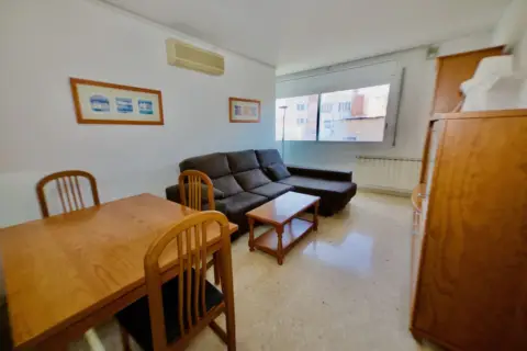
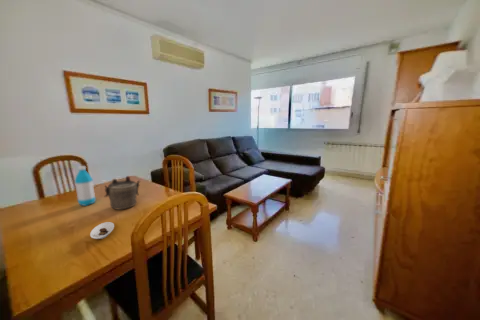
+ water bottle [74,165,97,207]
+ teapot [104,175,141,211]
+ saucer [89,221,115,240]
